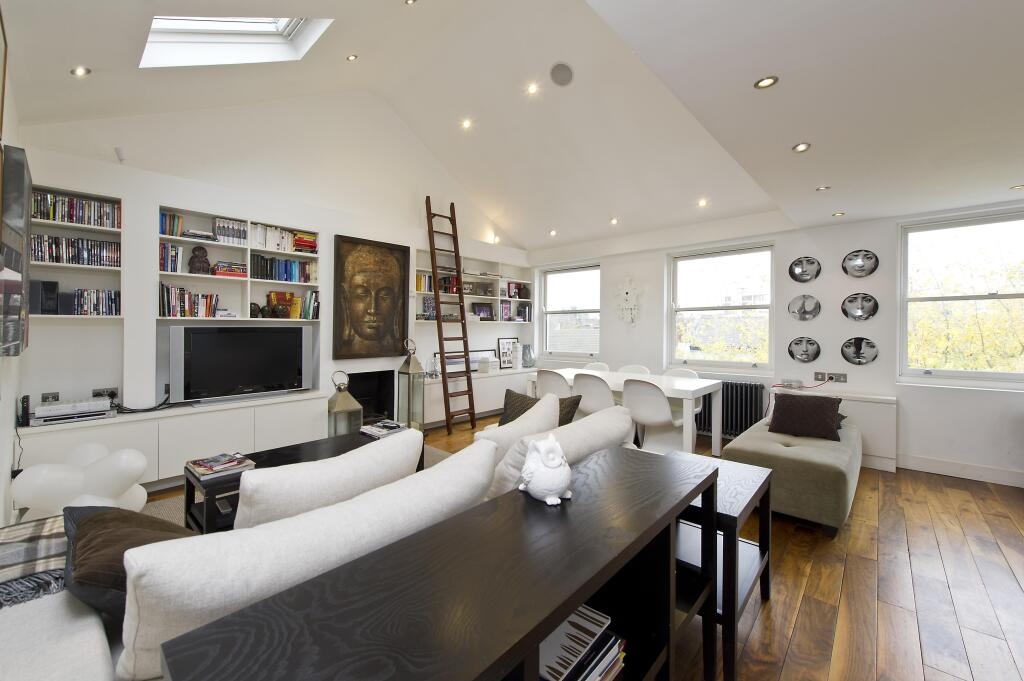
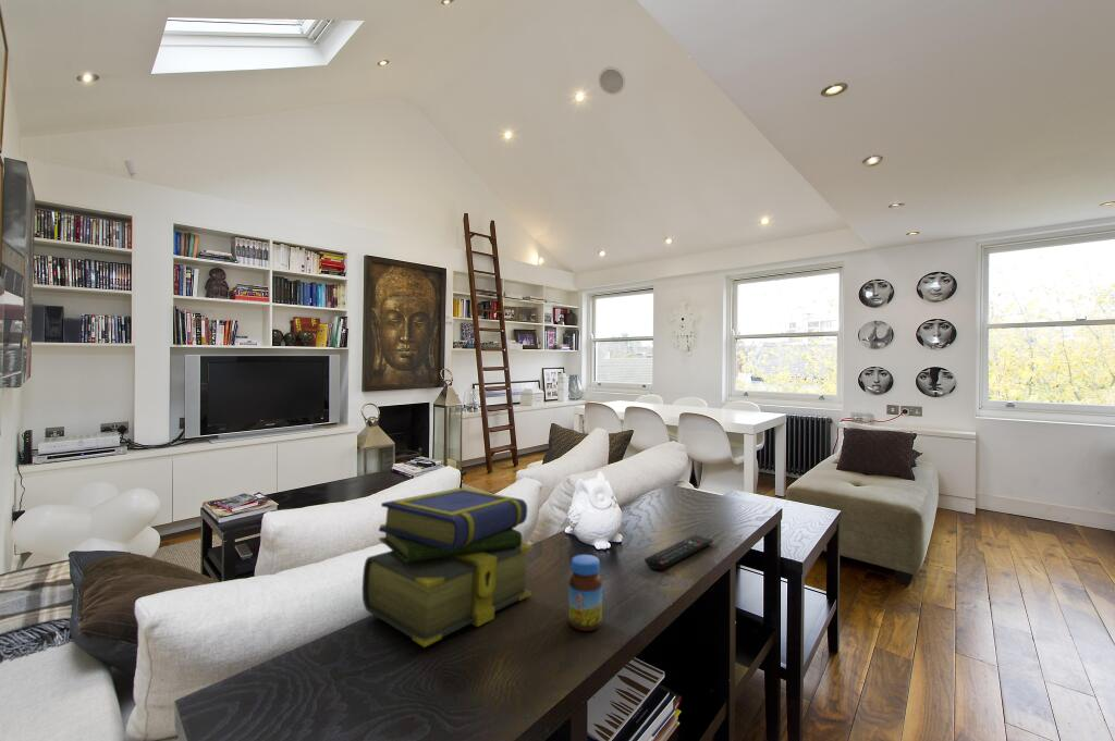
+ remote control [644,534,714,570]
+ stack of books [362,486,534,649]
+ jar [567,554,603,632]
